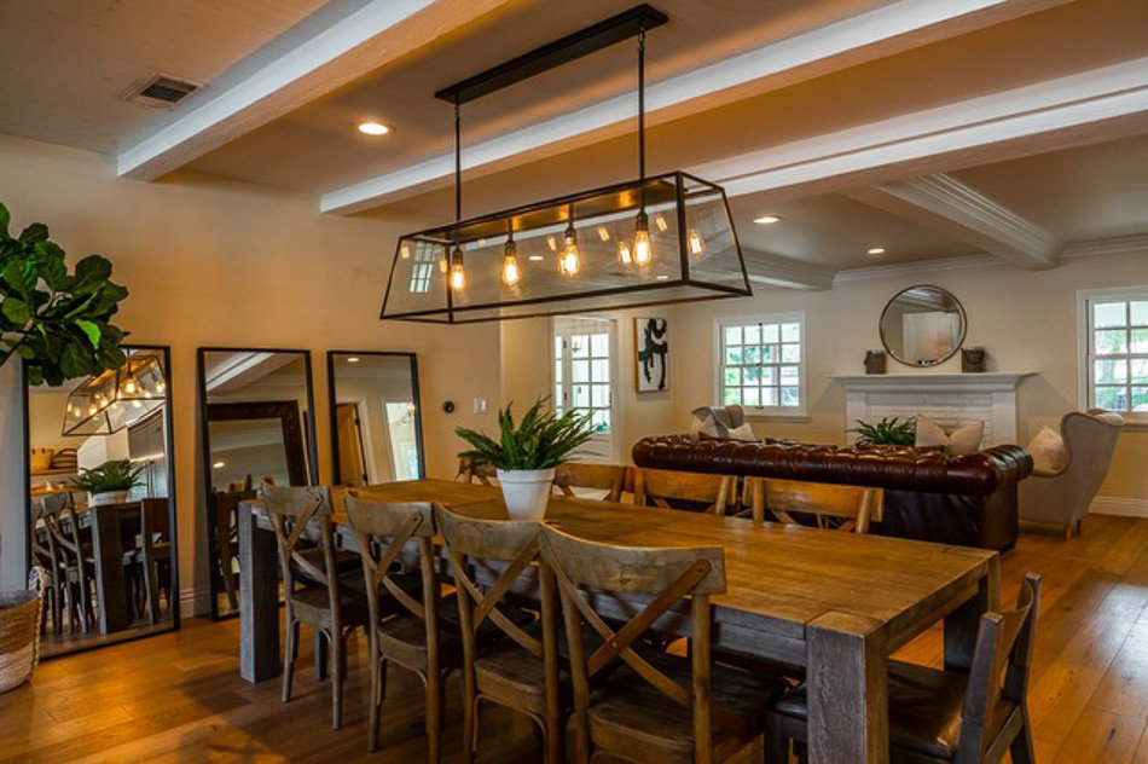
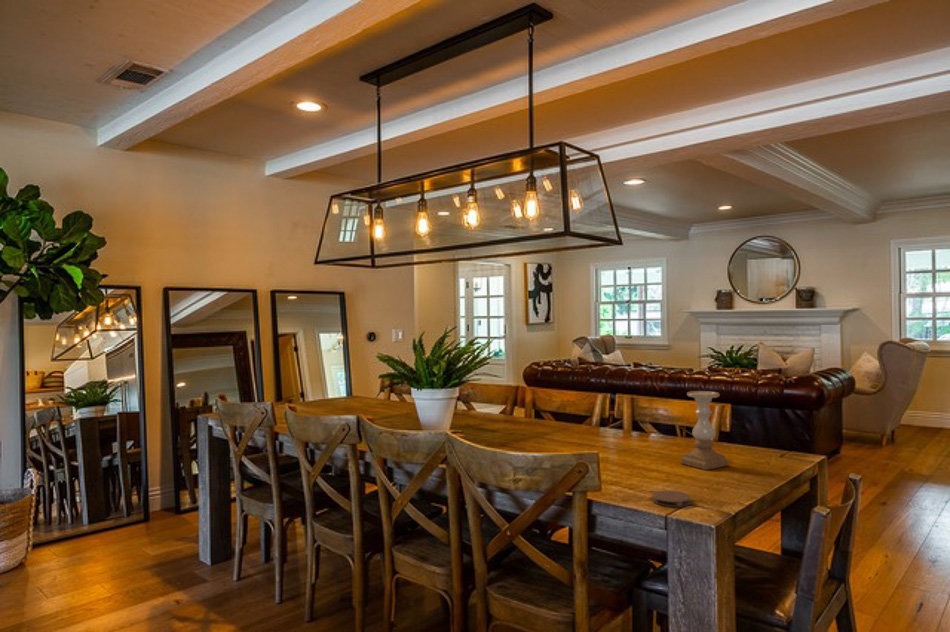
+ candle holder [680,390,730,471]
+ coaster [651,490,692,508]
